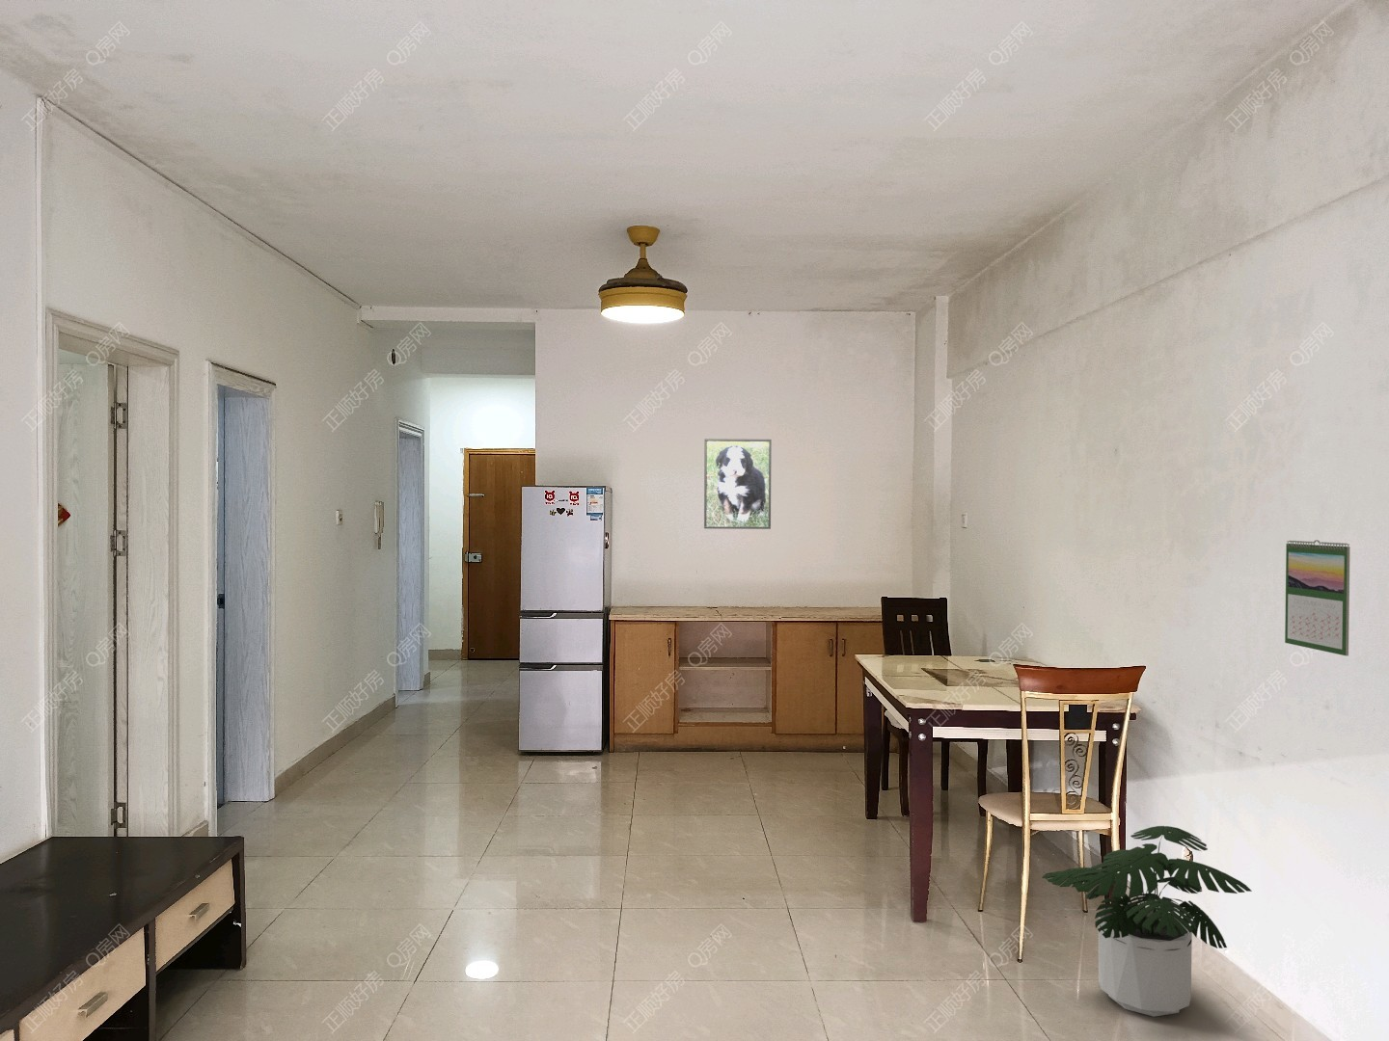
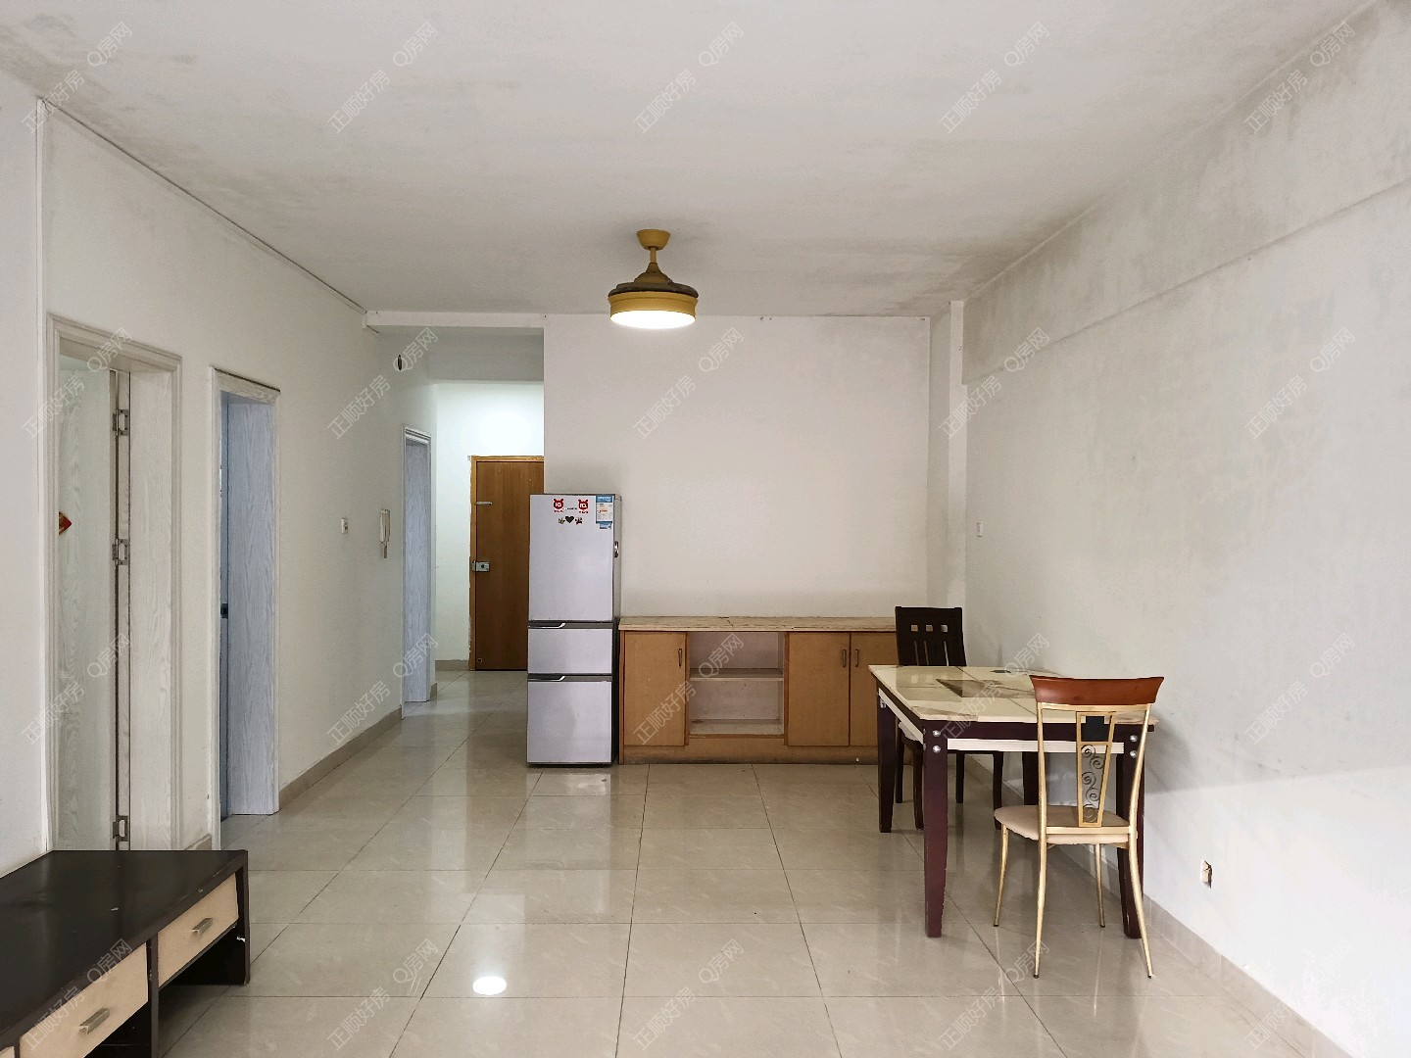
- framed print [703,437,772,530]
- calendar [1284,539,1351,656]
- potted plant [1041,826,1253,1018]
